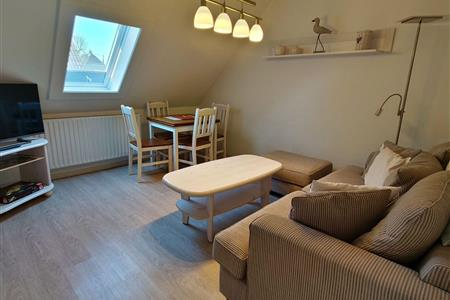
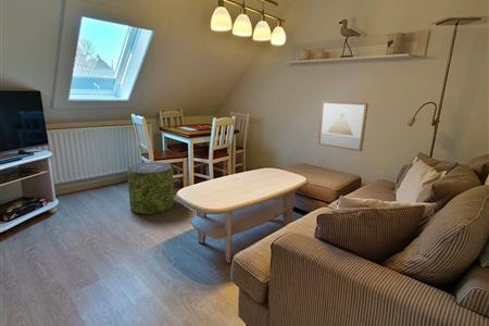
+ wall art [317,100,369,152]
+ pouf [127,161,175,215]
